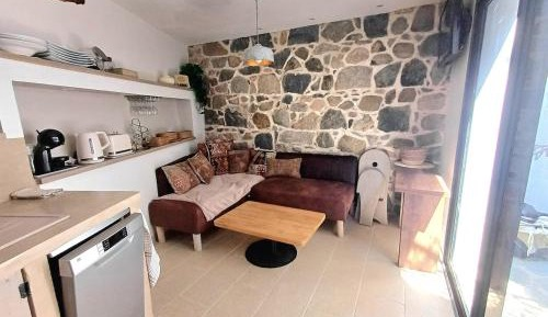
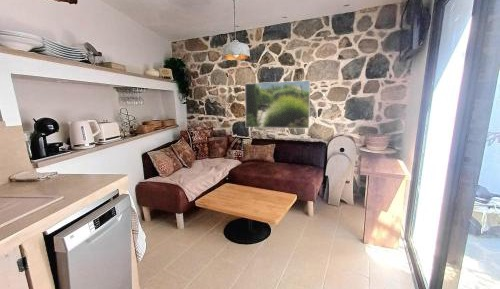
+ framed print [244,79,311,129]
